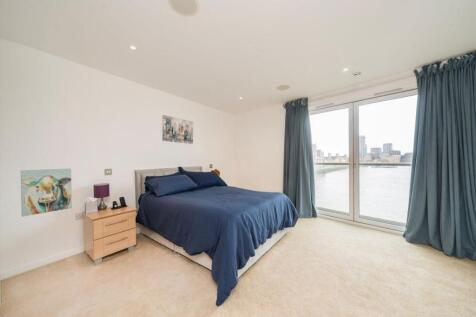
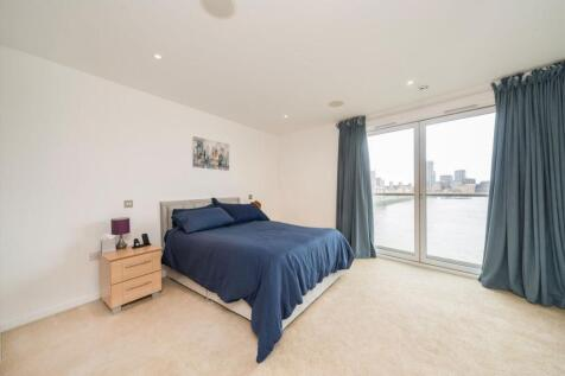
- wall art [20,168,73,218]
